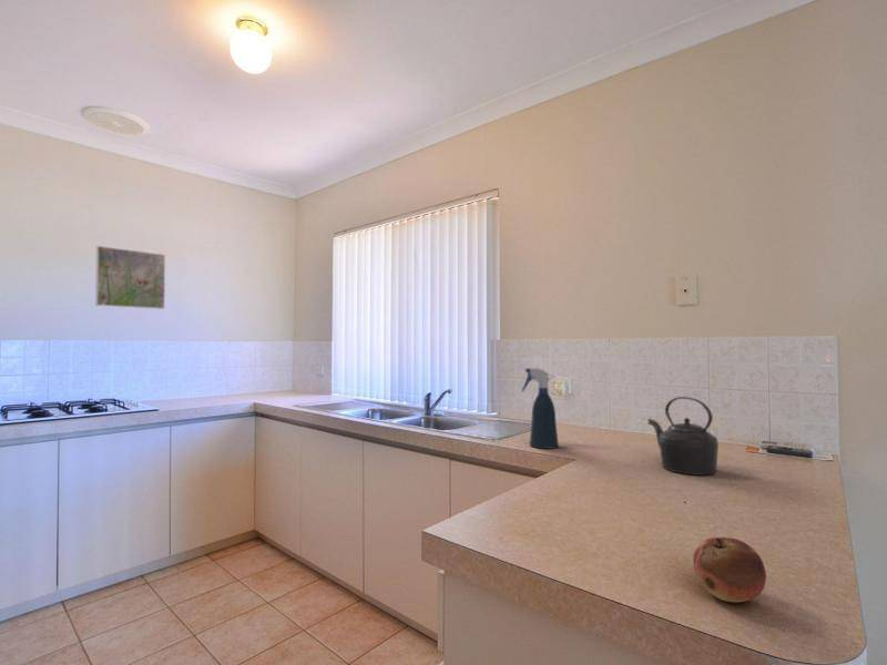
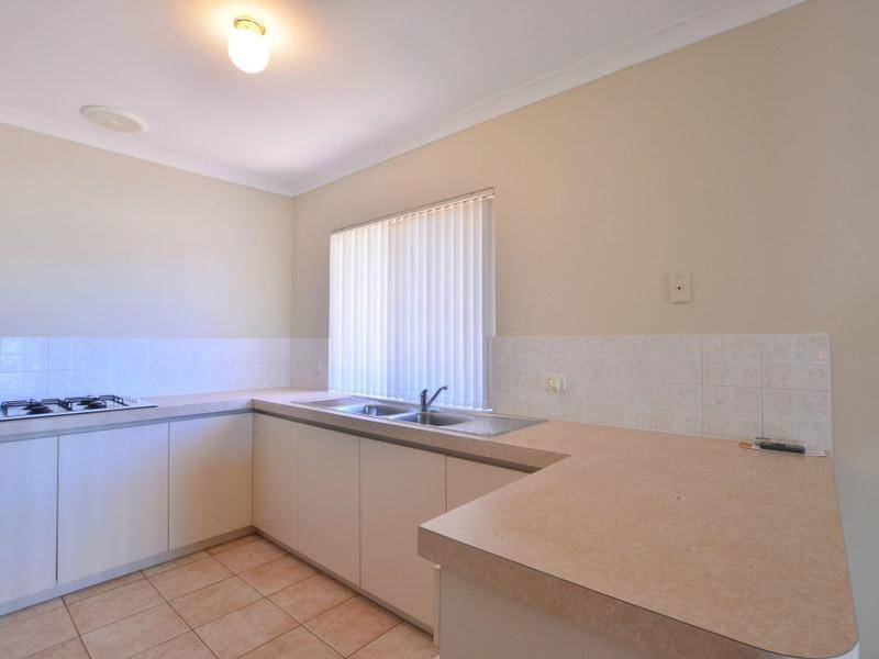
- kettle [646,396,720,475]
- spray bottle [521,367,560,450]
- fruit [692,536,767,603]
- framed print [94,245,166,310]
